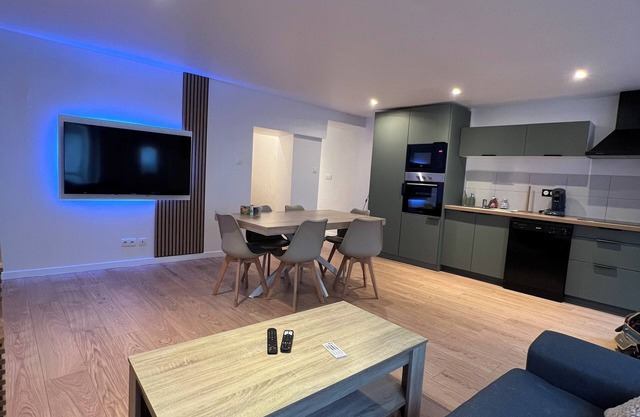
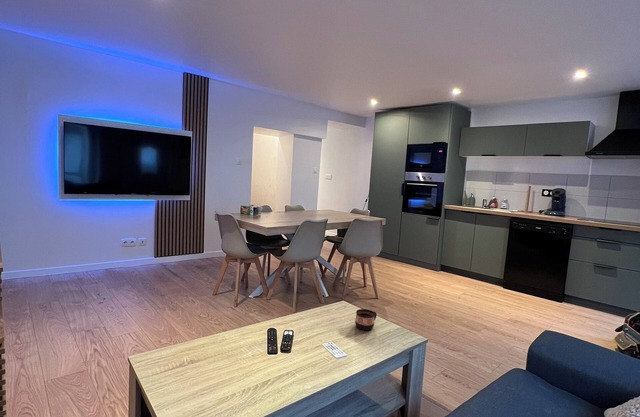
+ cup [354,308,378,331]
